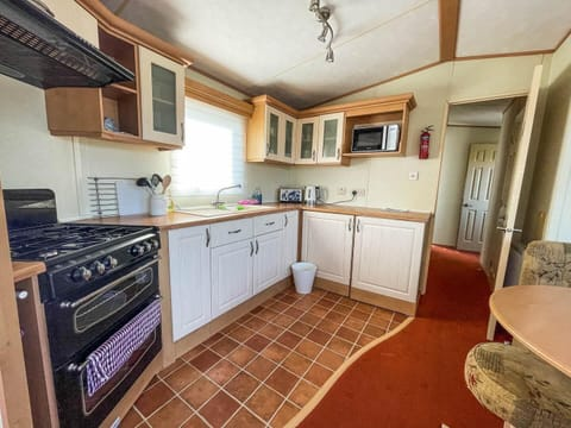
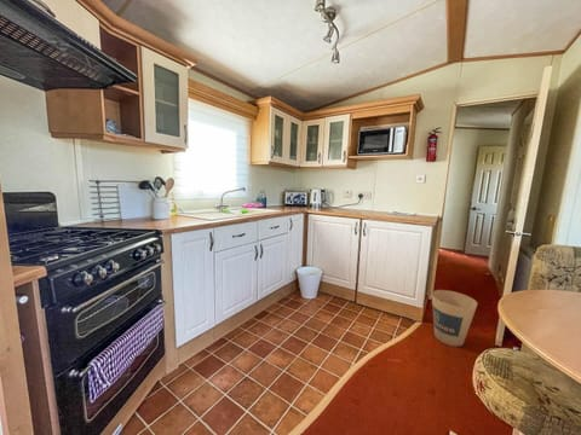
+ trash can [431,289,479,348]
